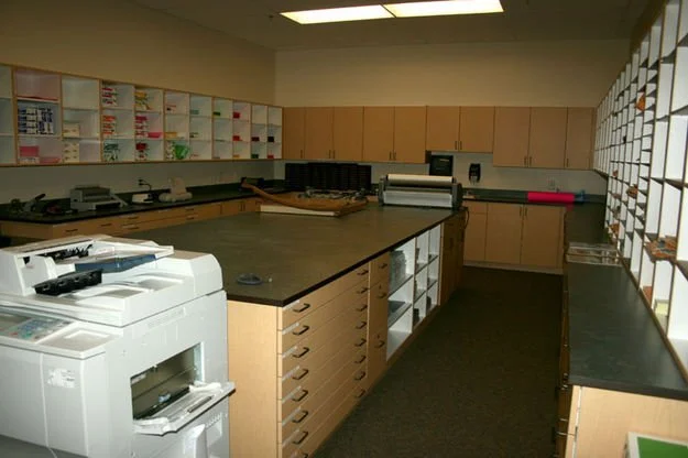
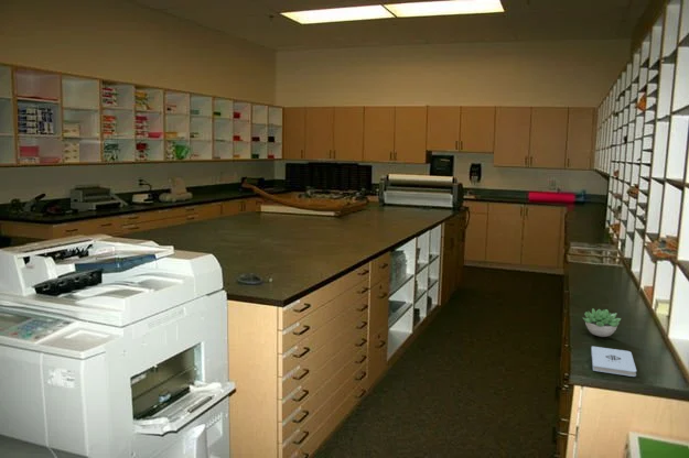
+ succulent plant [581,307,622,338]
+ notepad [590,346,637,378]
